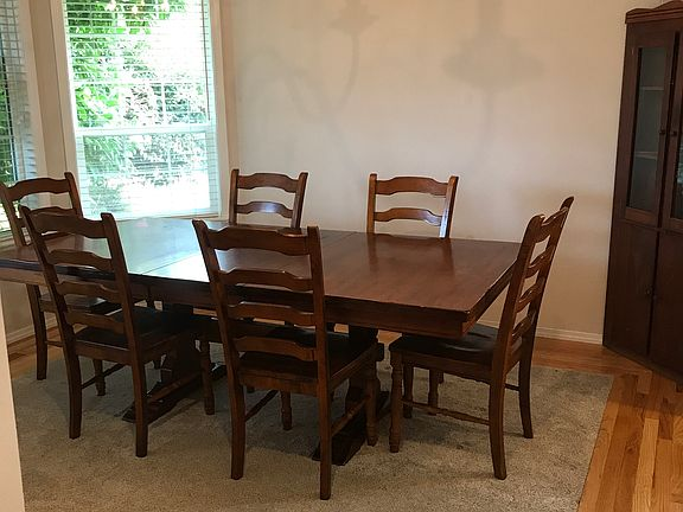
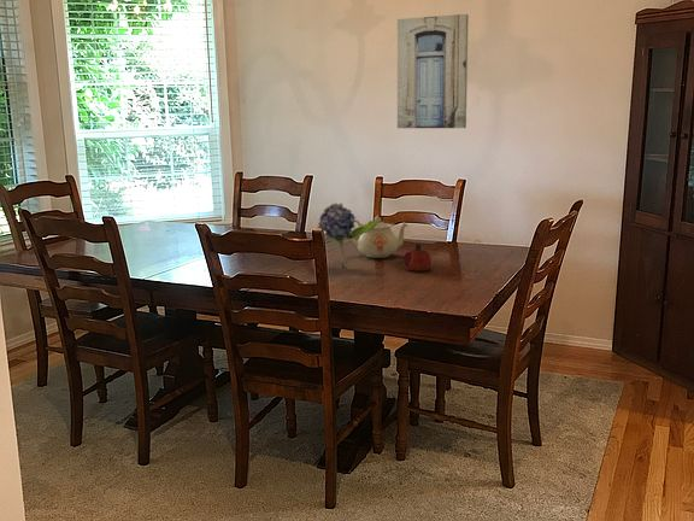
+ teapot [351,215,408,259]
+ fruit [402,242,433,273]
+ flower [316,201,382,268]
+ wall art [396,13,470,129]
